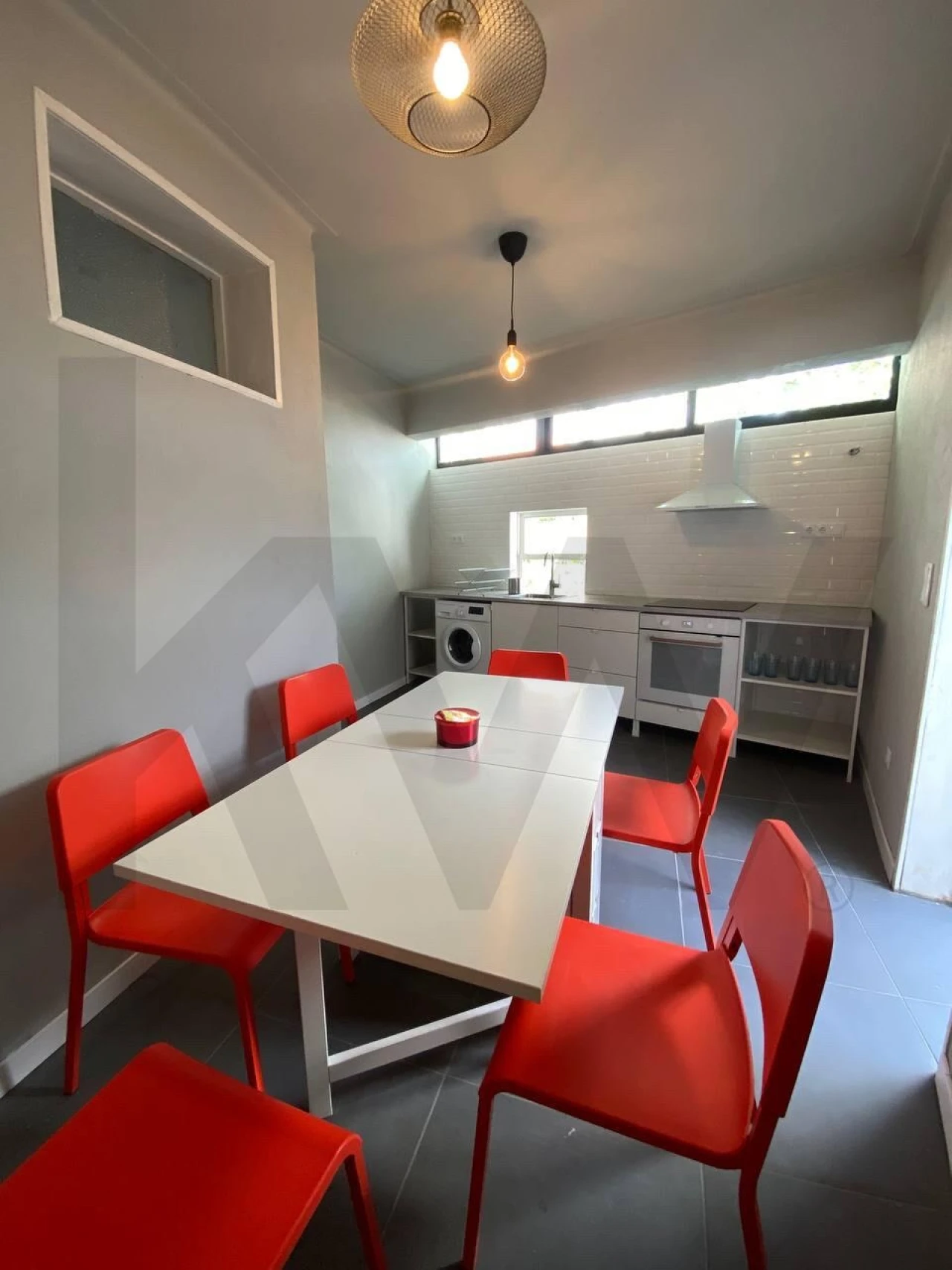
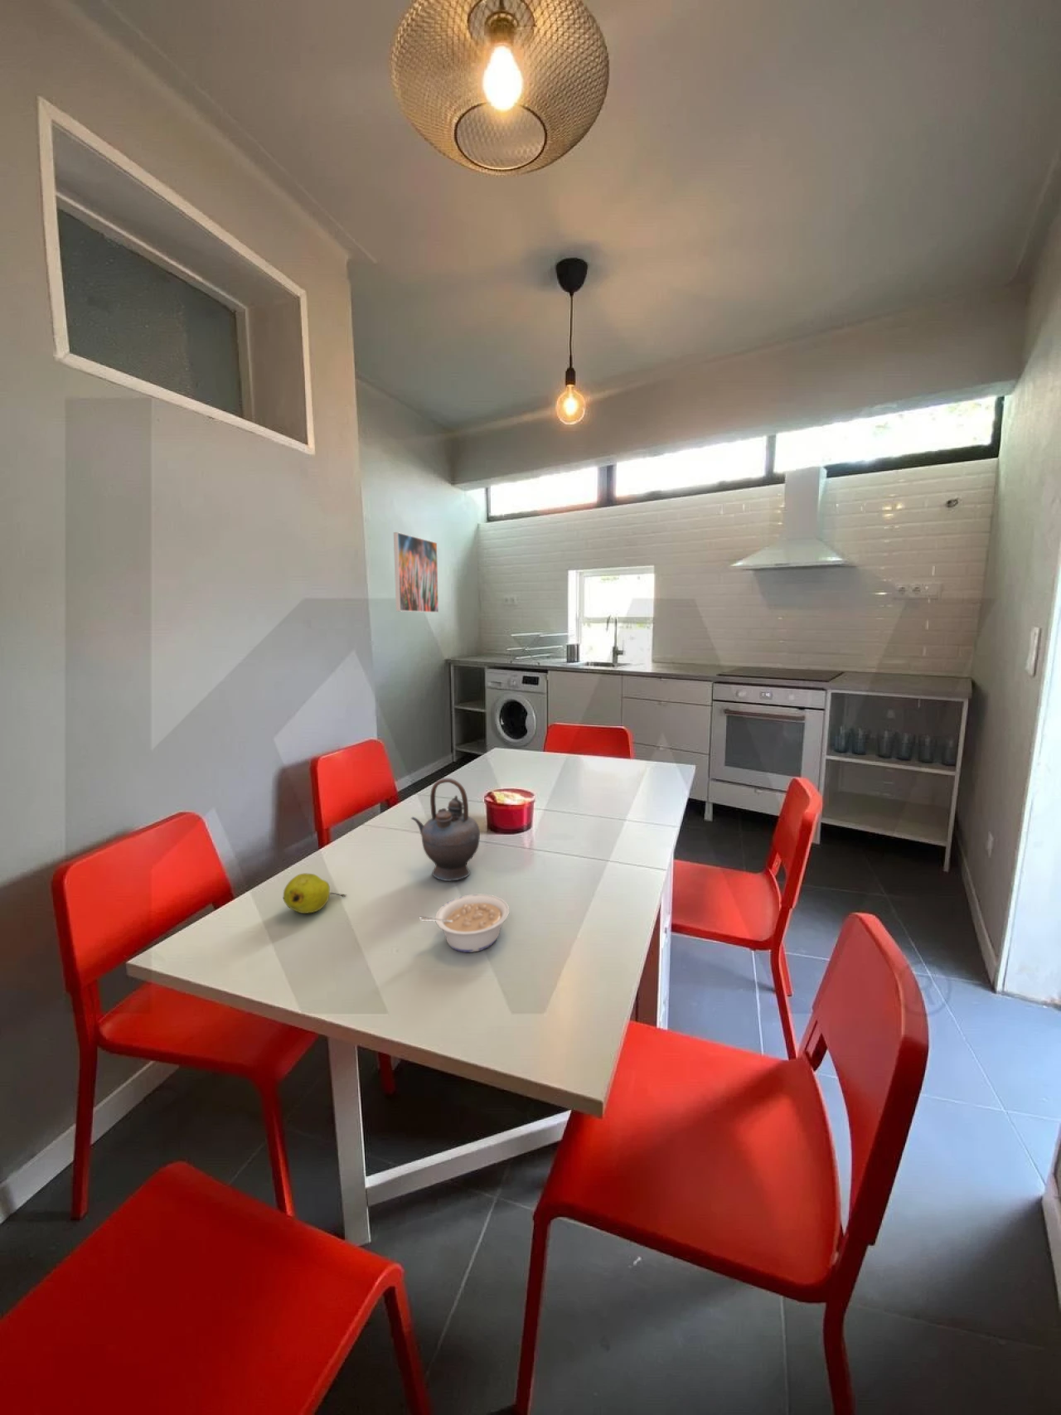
+ fruit [283,872,347,915]
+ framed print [393,531,439,614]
+ legume [419,894,509,954]
+ teapot [410,778,480,882]
